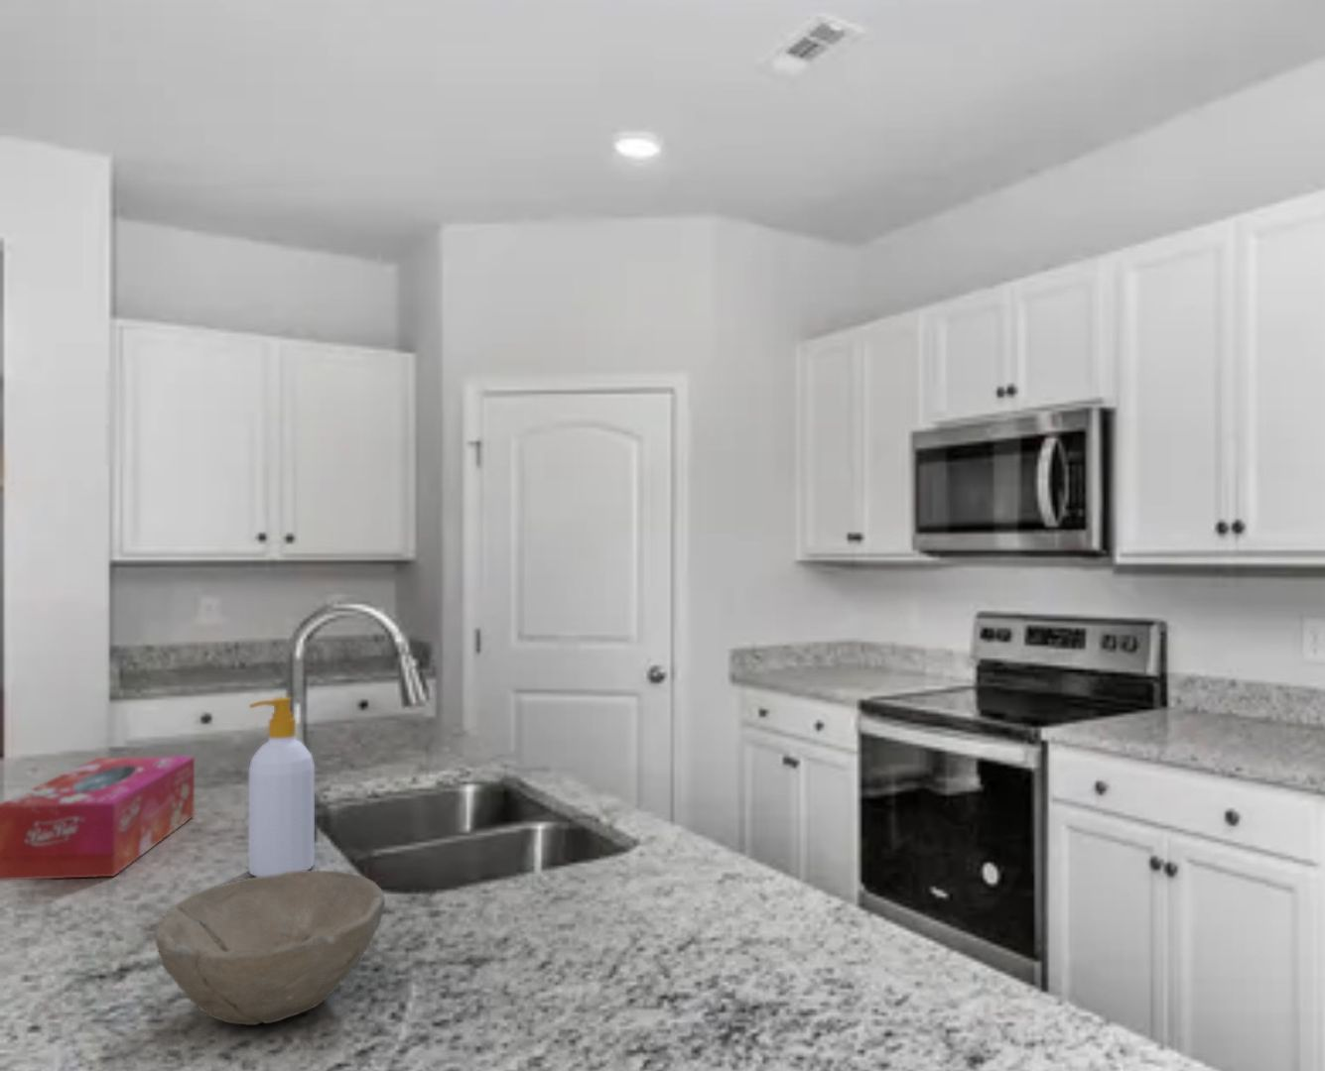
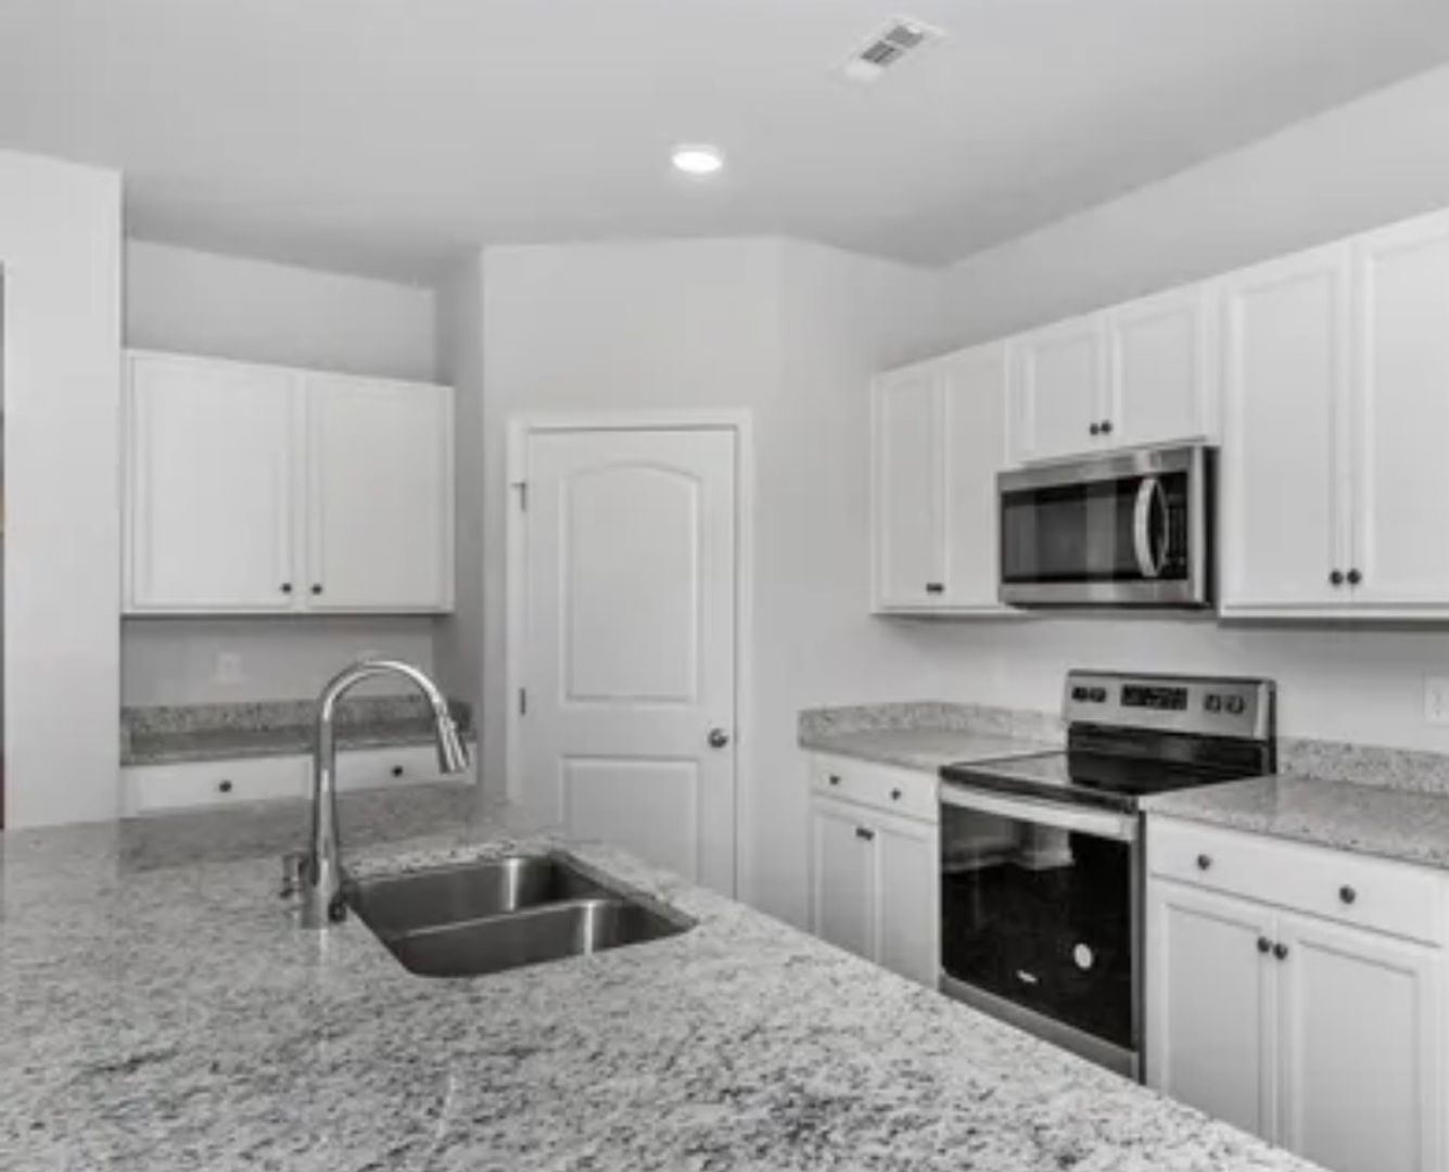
- bowl [154,870,386,1025]
- soap bottle [247,696,316,878]
- tissue box [0,755,196,882]
